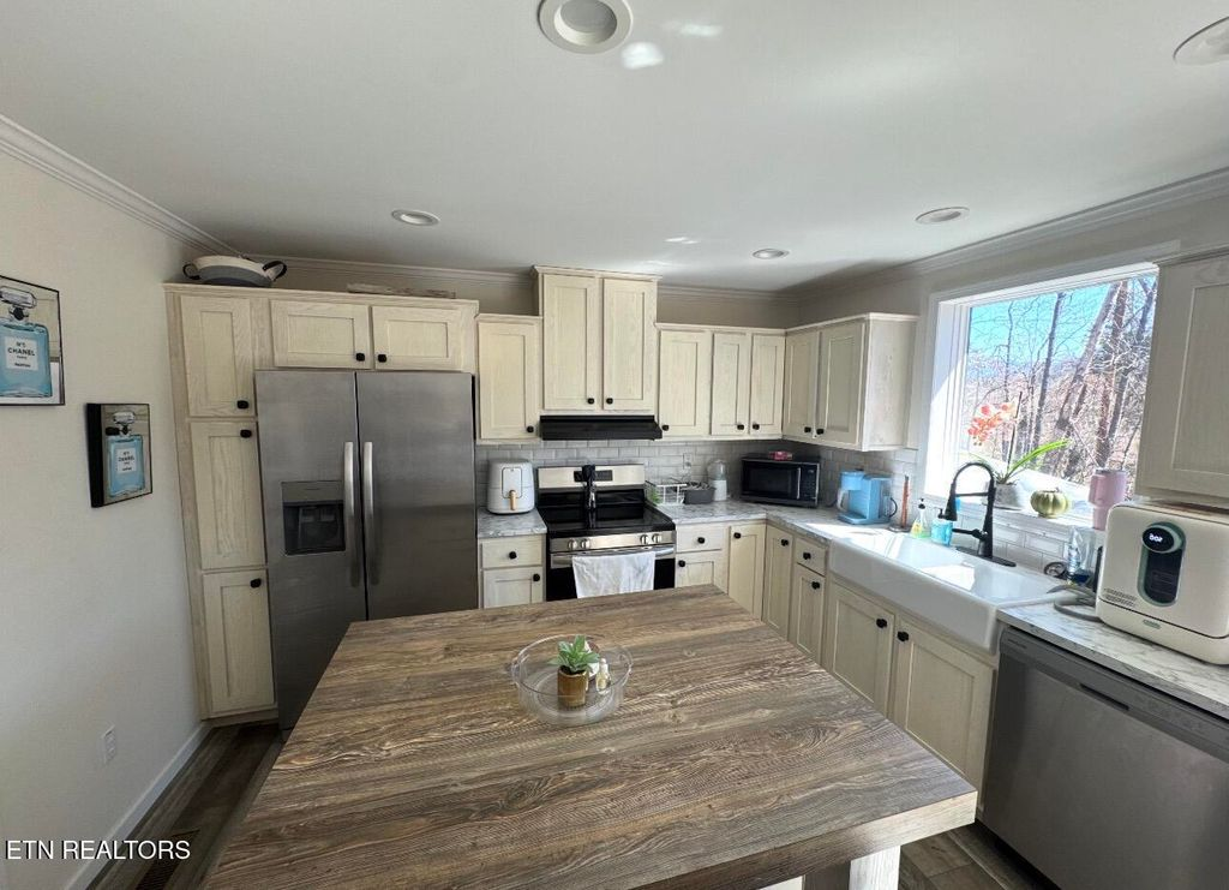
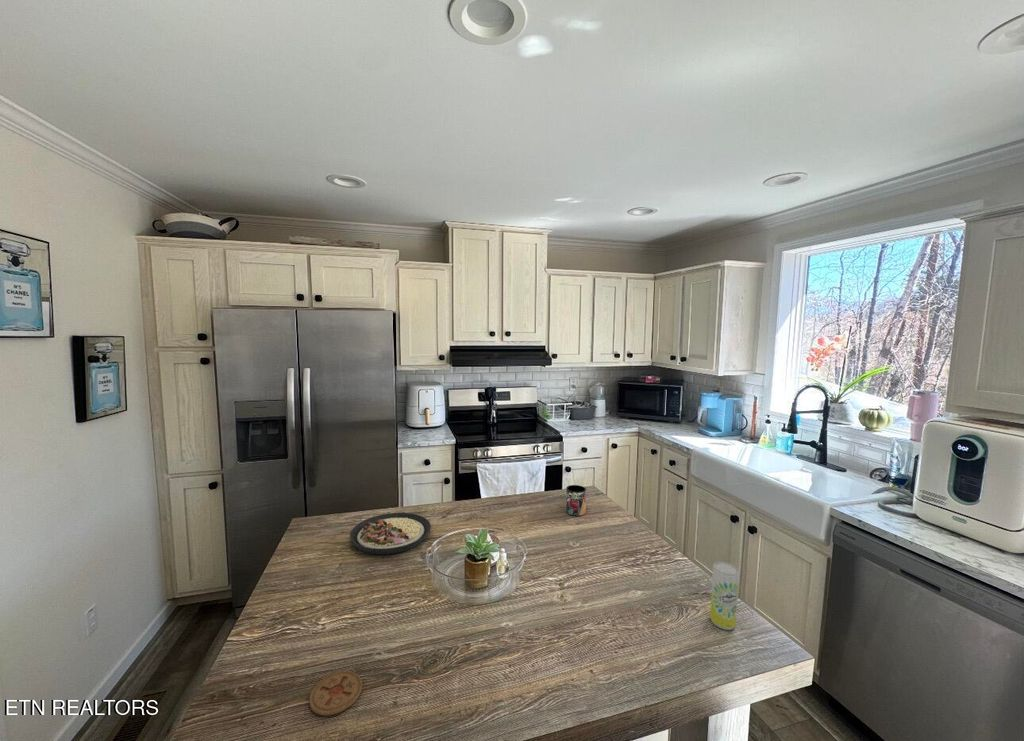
+ mug [565,484,587,517]
+ beverage can [709,561,740,631]
+ plate [349,512,432,555]
+ coaster [308,670,363,716]
